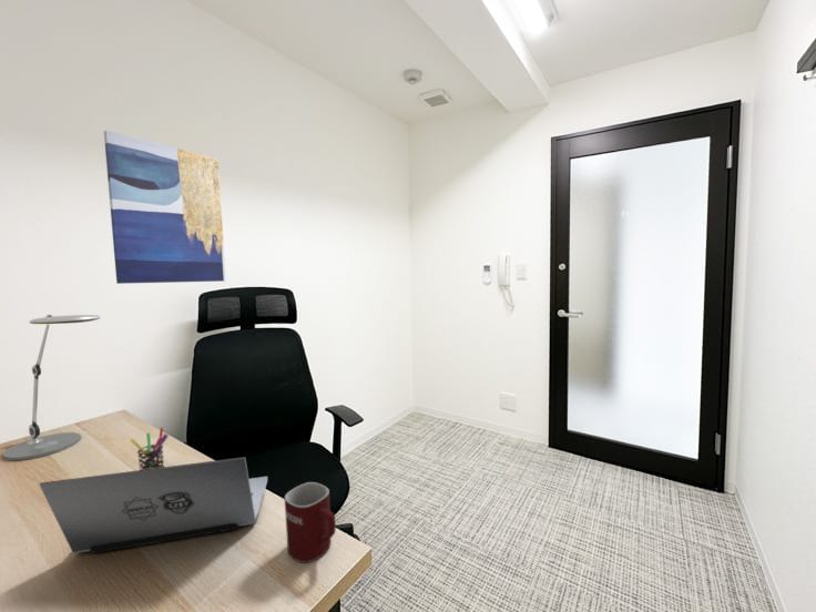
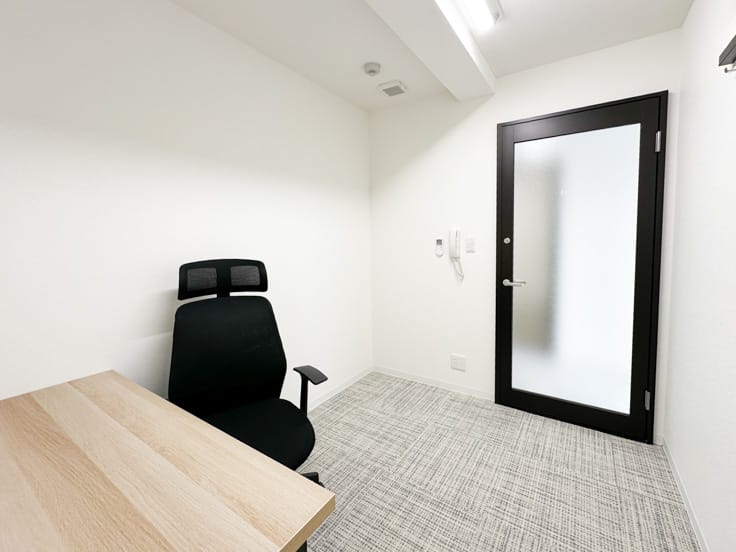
- laptop [39,456,268,554]
- wall art [103,130,227,285]
- desk lamp [2,314,102,462]
- mug [284,481,337,563]
- pen holder [130,427,170,470]
